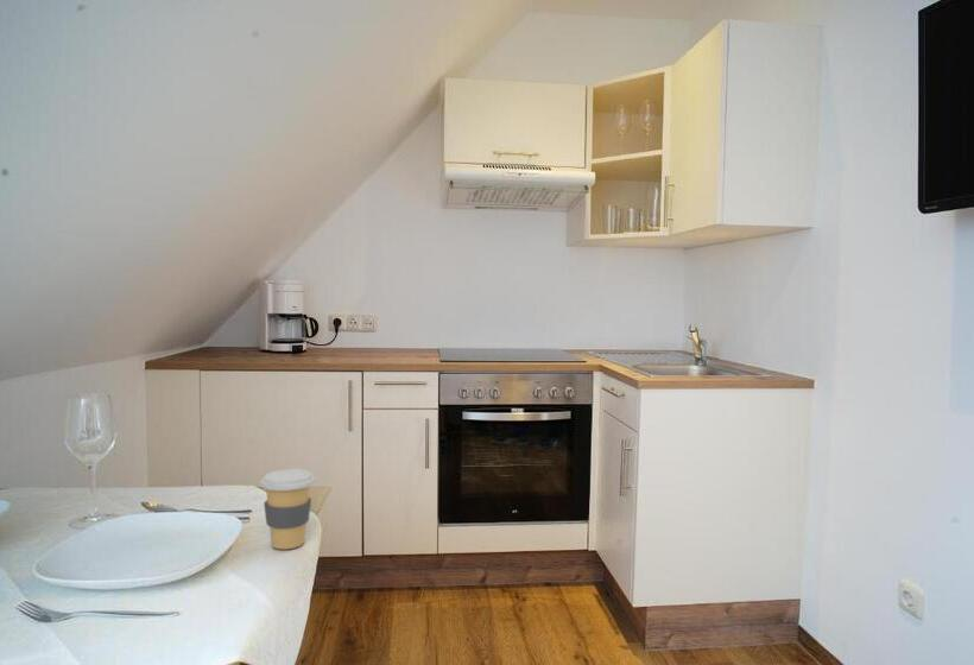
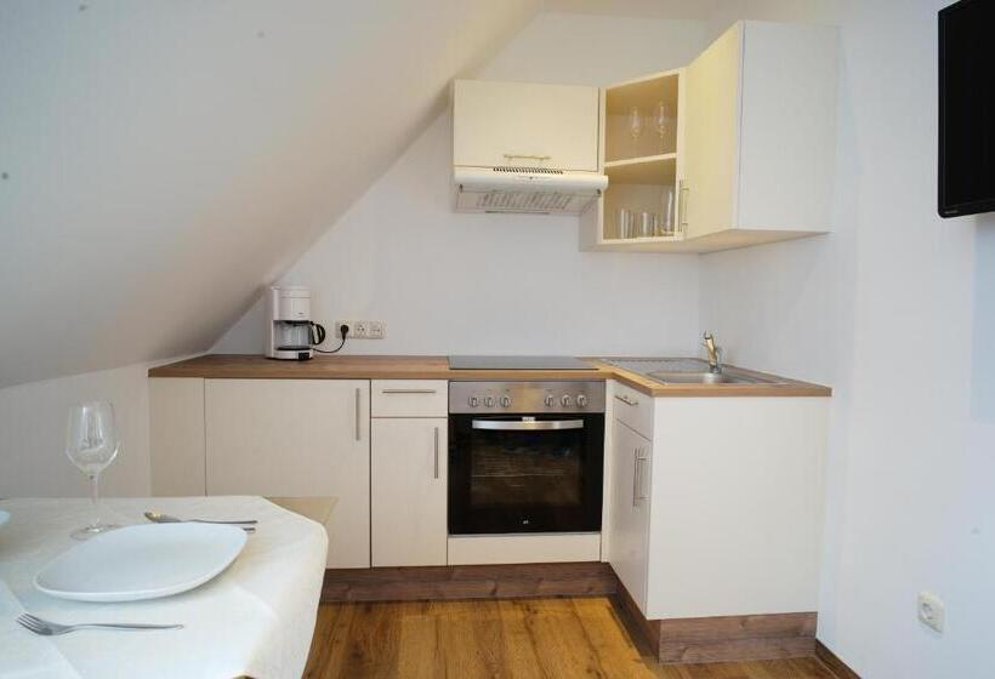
- coffee cup [259,468,316,550]
